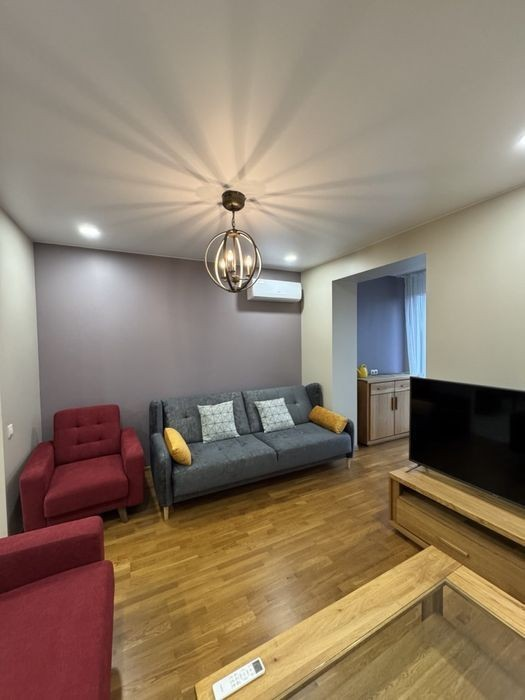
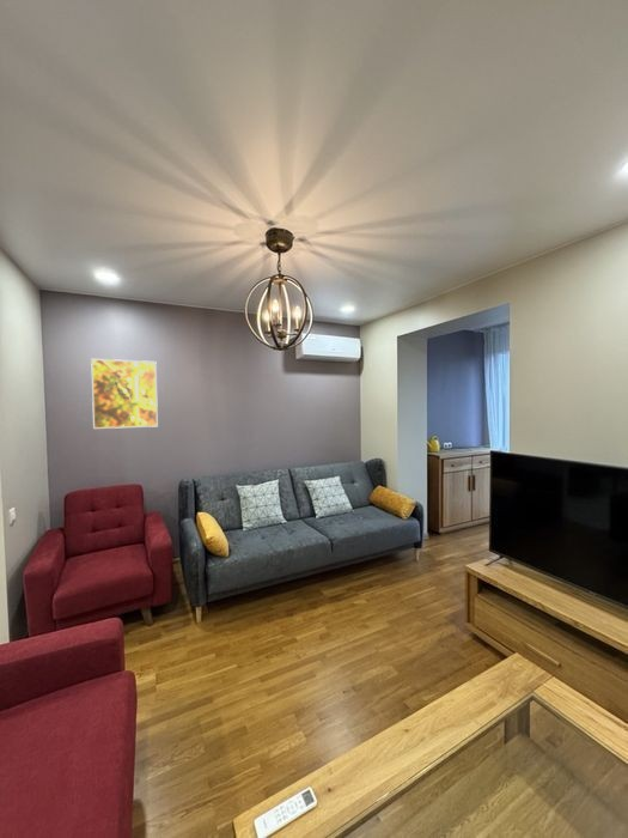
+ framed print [90,358,159,430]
